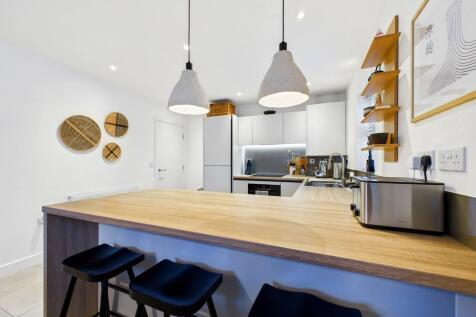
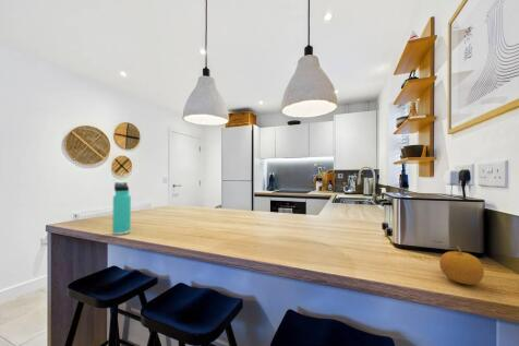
+ fruit [438,244,485,286]
+ thermos bottle [111,181,132,236]
